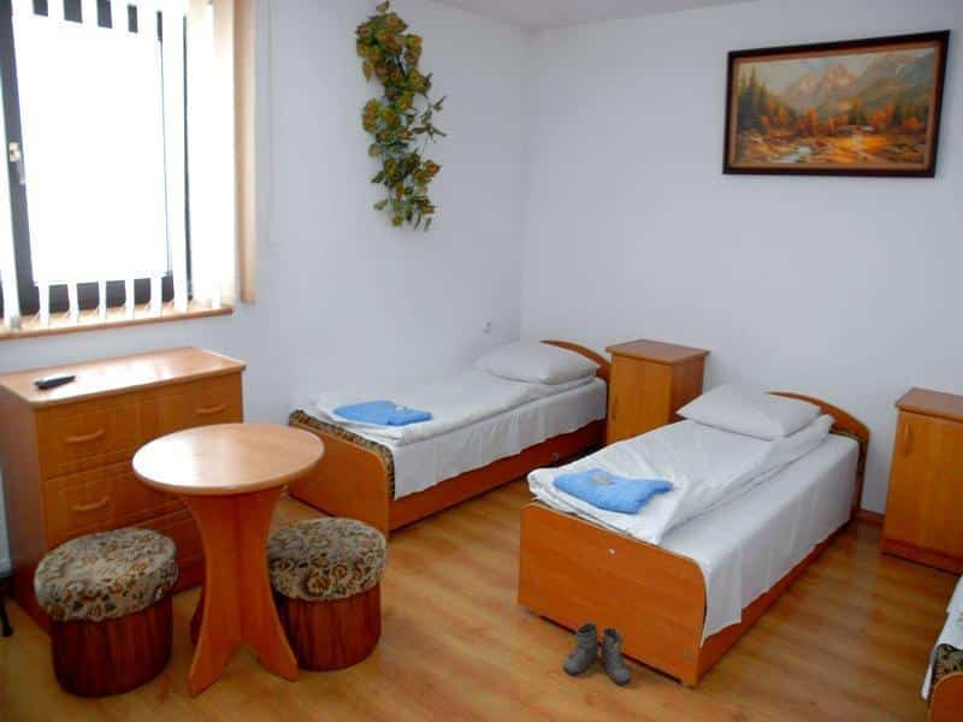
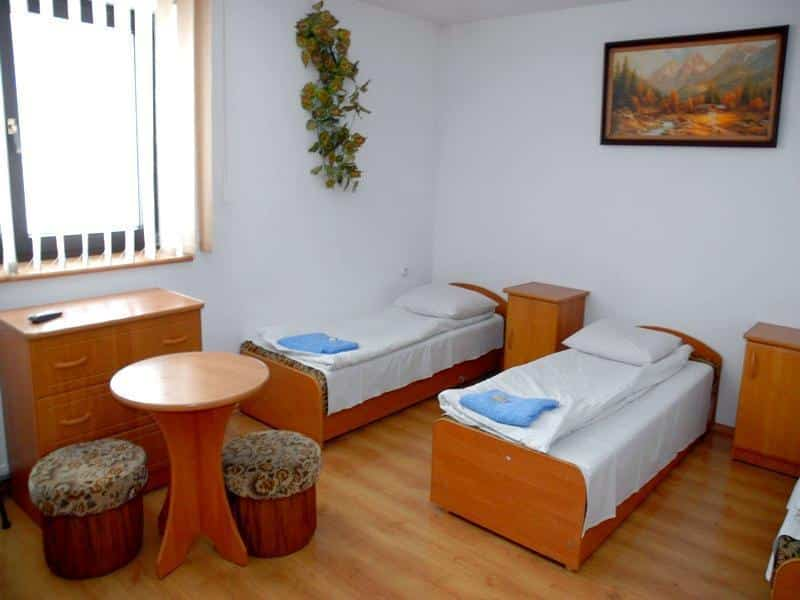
- boots [562,621,633,686]
